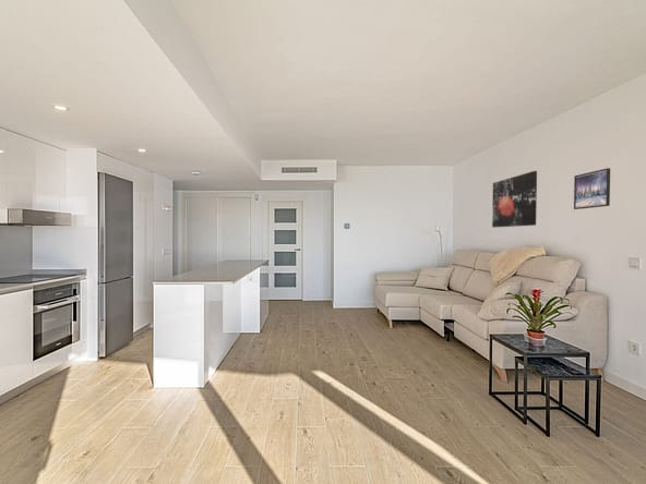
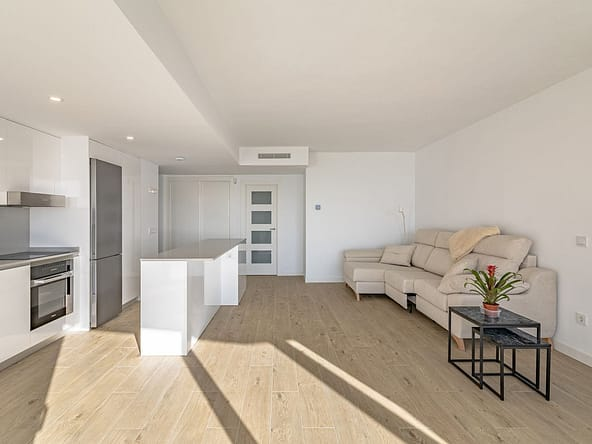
- wall art [491,170,538,229]
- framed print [573,167,611,210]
